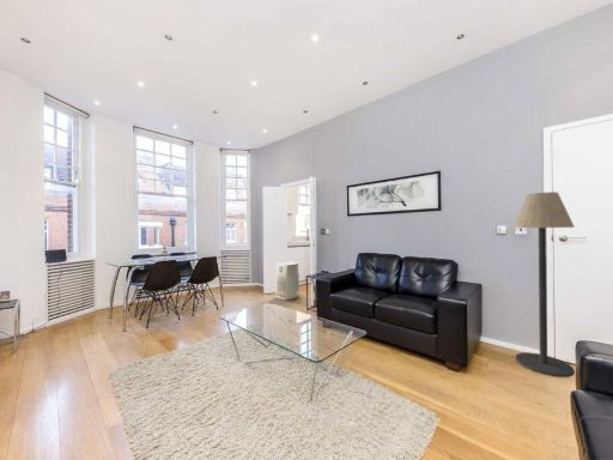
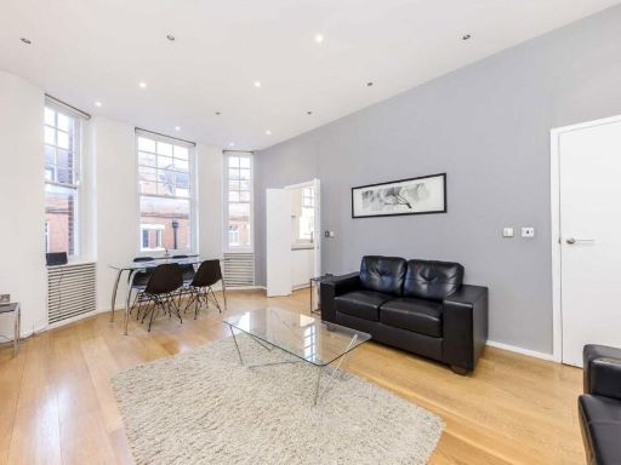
- floor lamp [512,190,576,379]
- air purifier [275,261,301,301]
